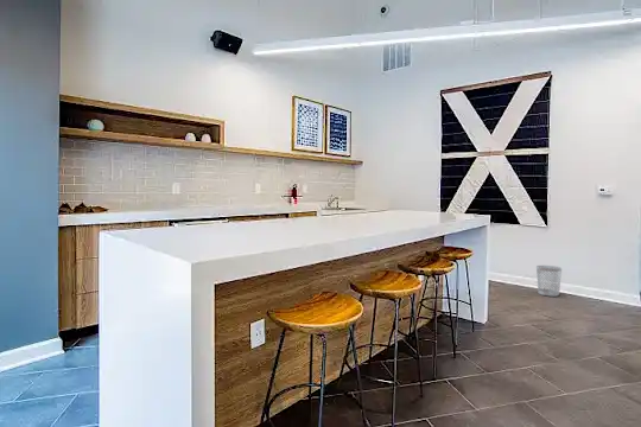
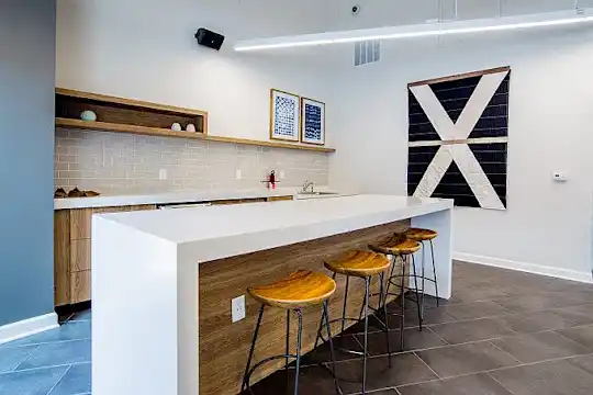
- wastebasket [535,265,563,298]
